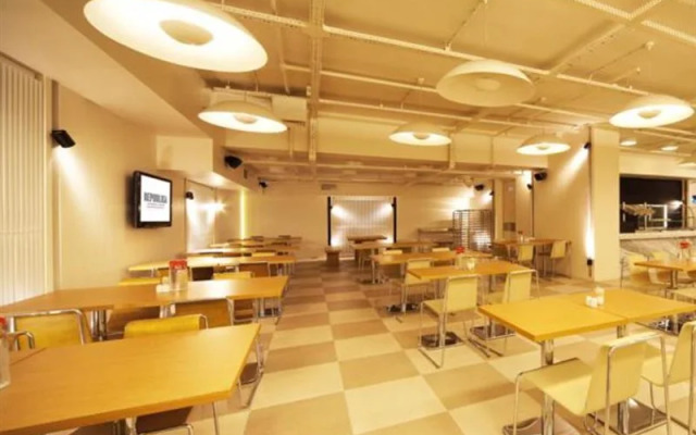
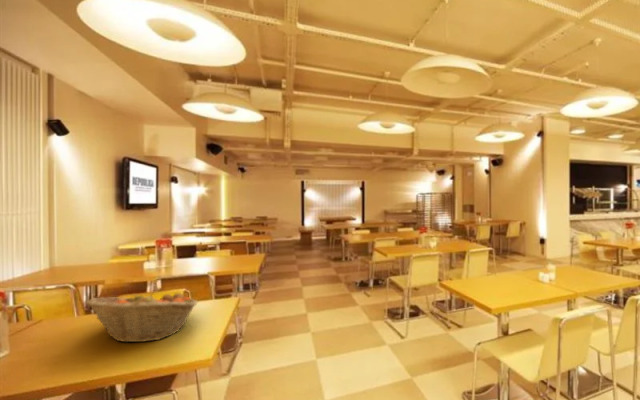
+ fruit basket [84,290,198,344]
